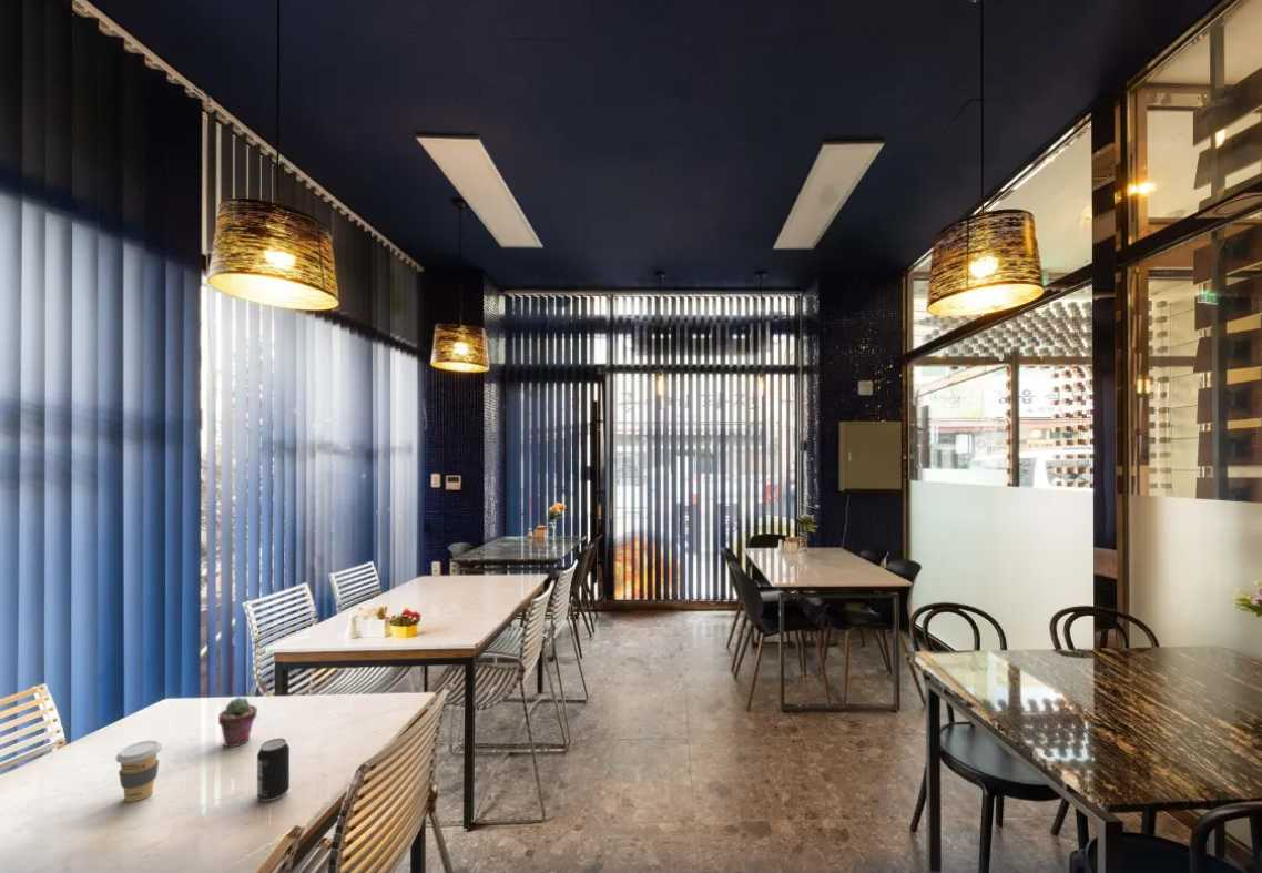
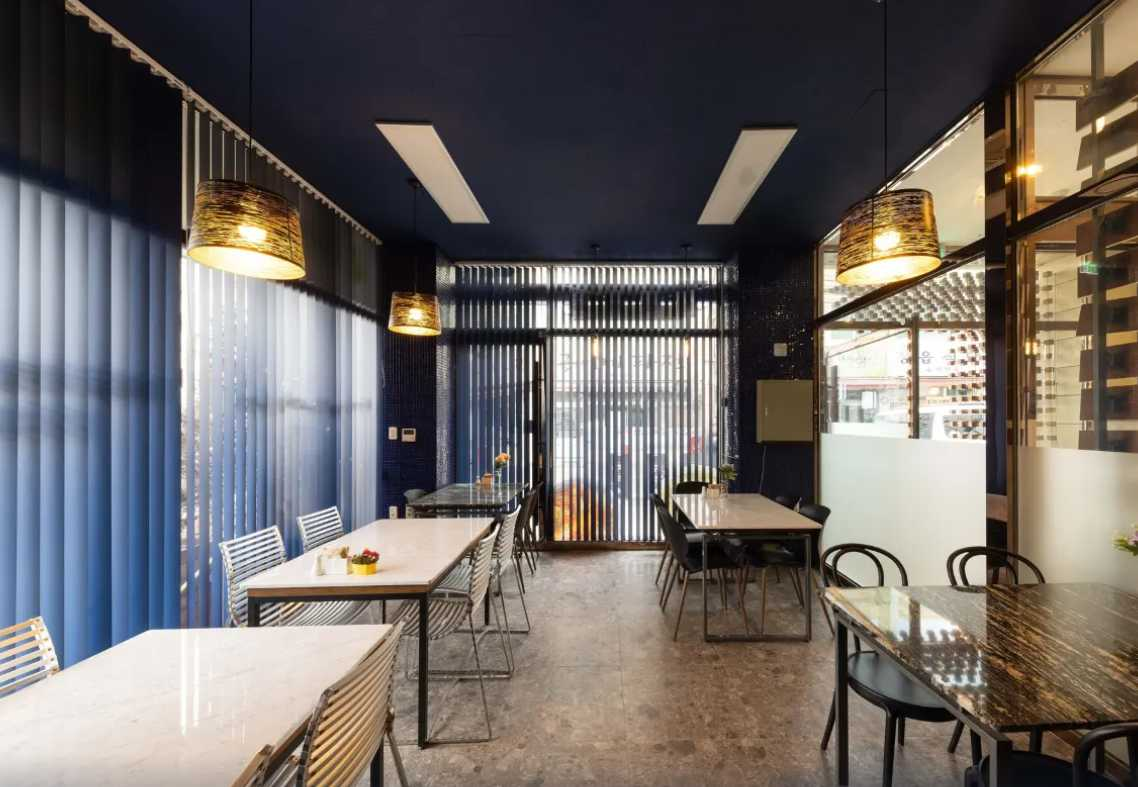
- beverage can [256,738,291,802]
- coffee cup [114,740,163,803]
- potted succulent [217,697,258,748]
